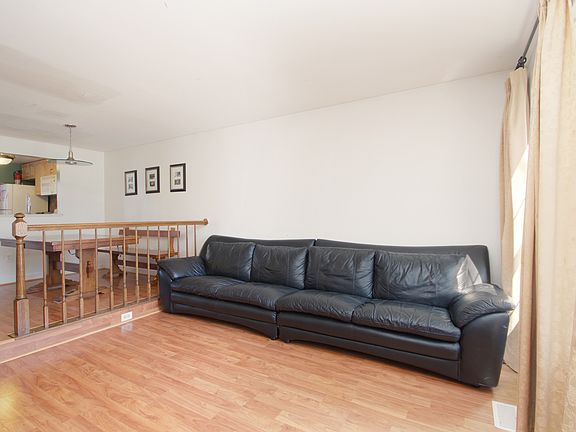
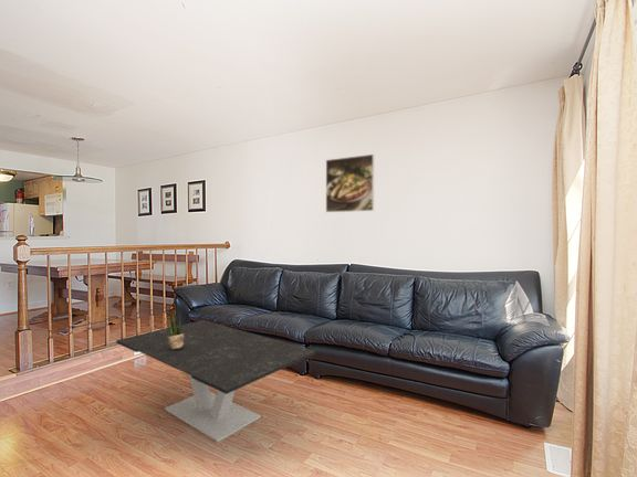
+ potted plant [166,309,185,349]
+ coffee table [115,319,316,443]
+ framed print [325,153,375,213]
